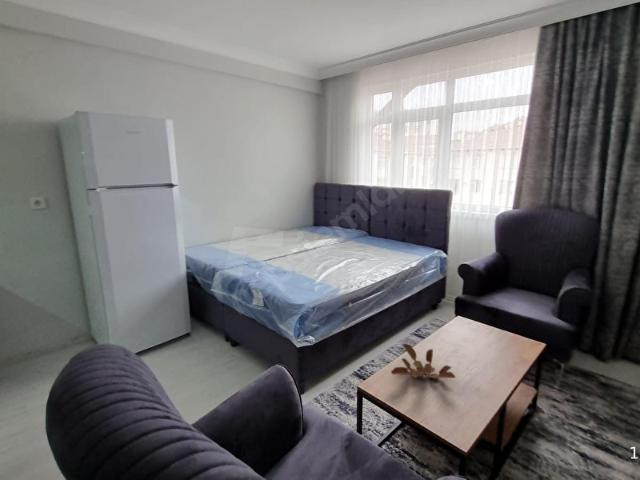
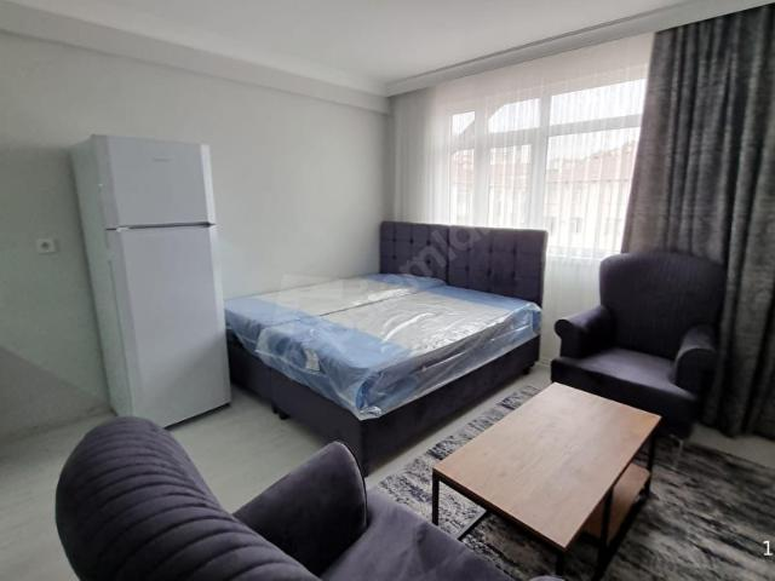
- plant [390,342,456,380]
